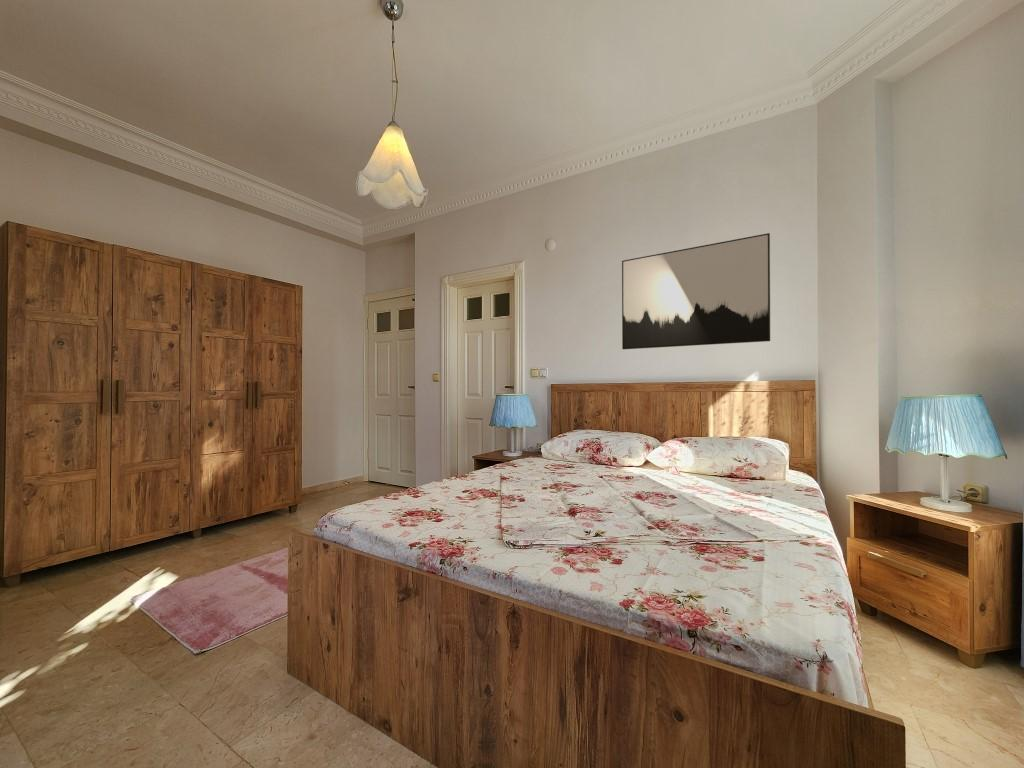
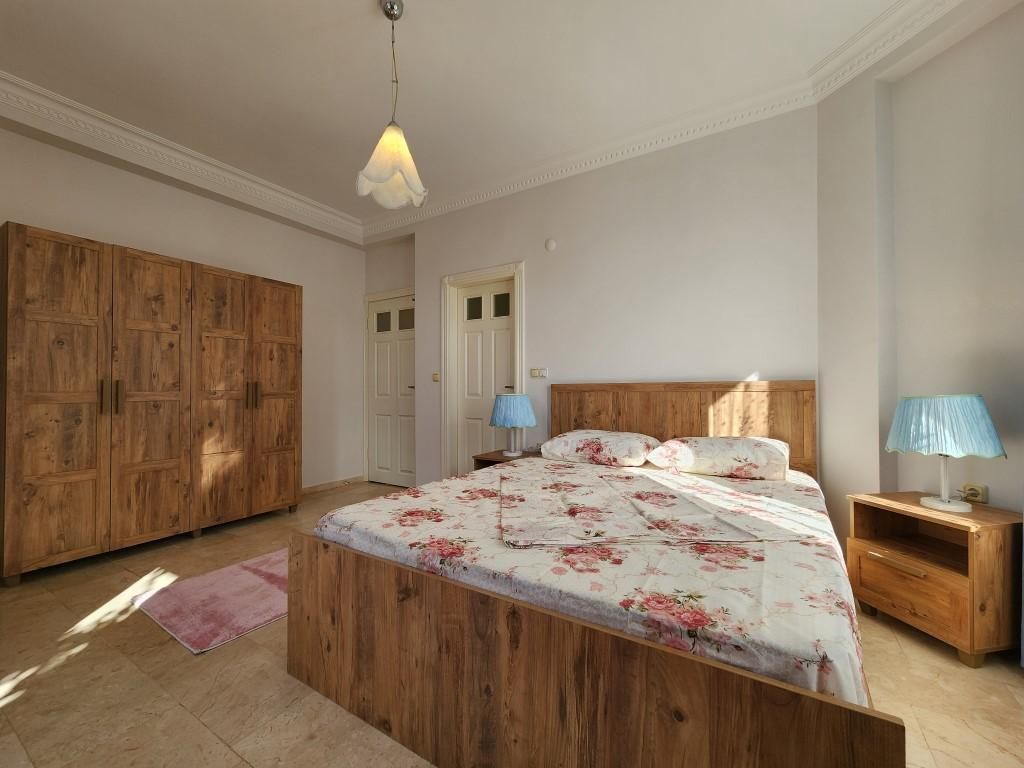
- wall art [621,232,771,350]
